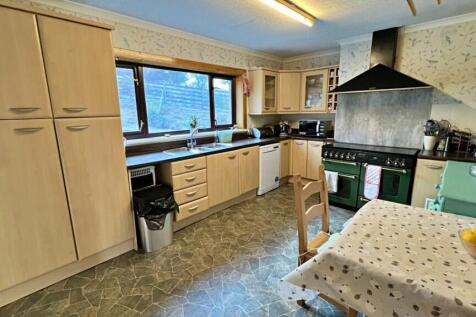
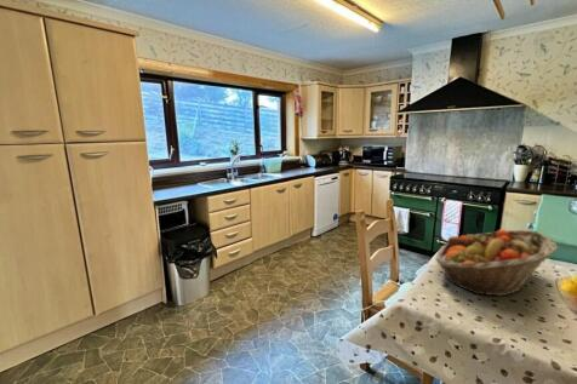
+ fruit basket [434,228,559,297]
